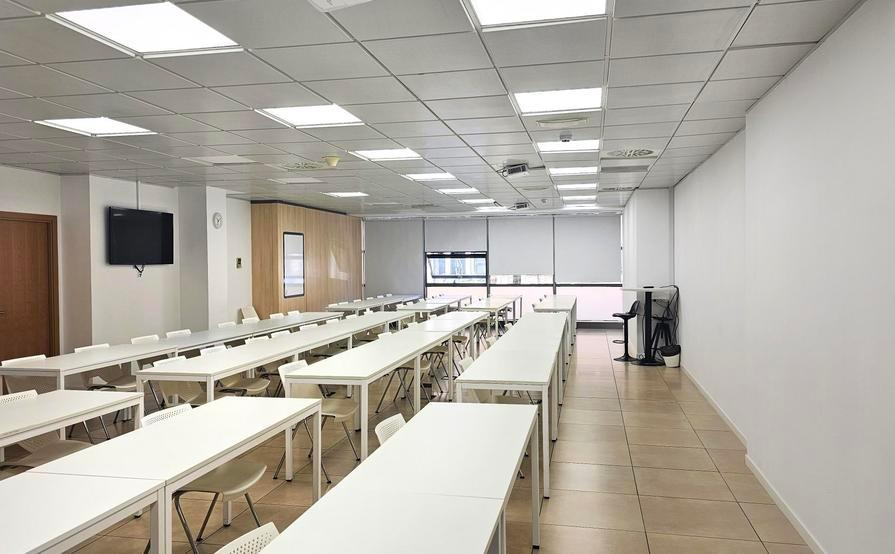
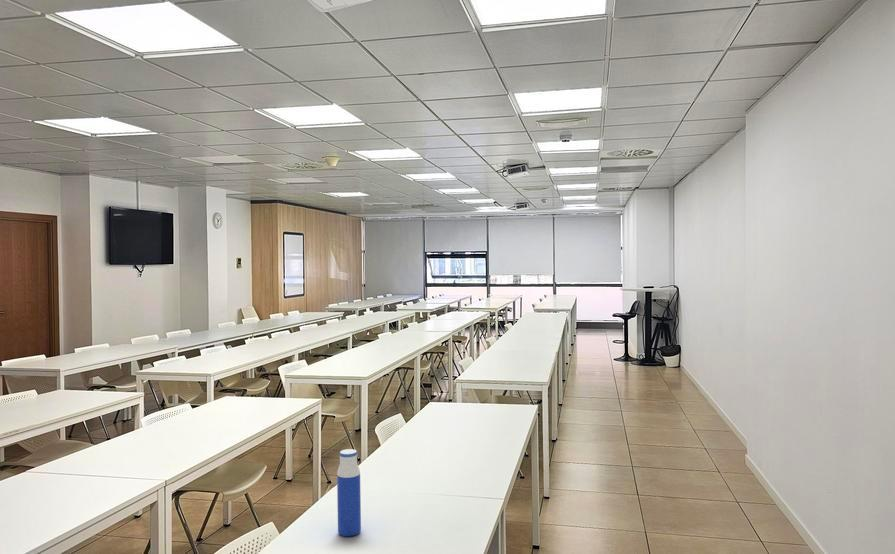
+ water bottle [336,448,362,537]
